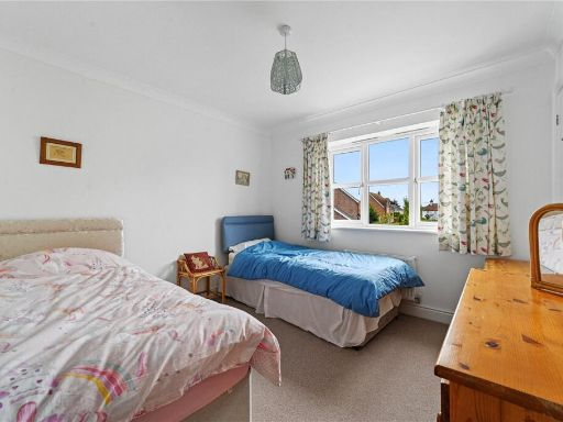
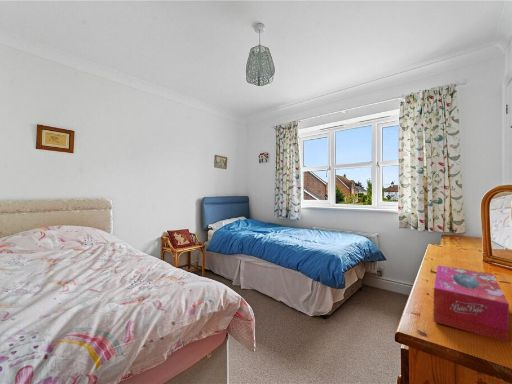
+ tissue box [432,264,510,343]
